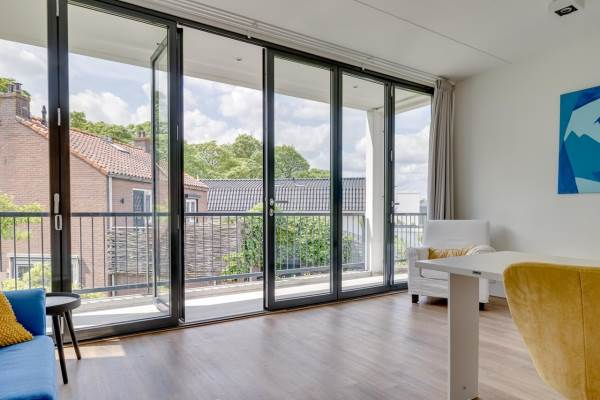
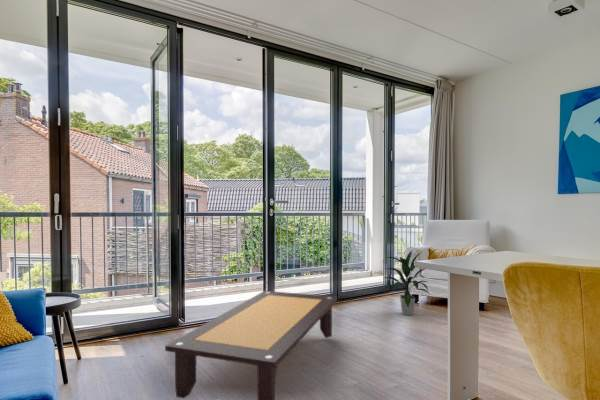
+ coffee table [164,290,338,400]
+ indoor plant [384,249,431,316]
